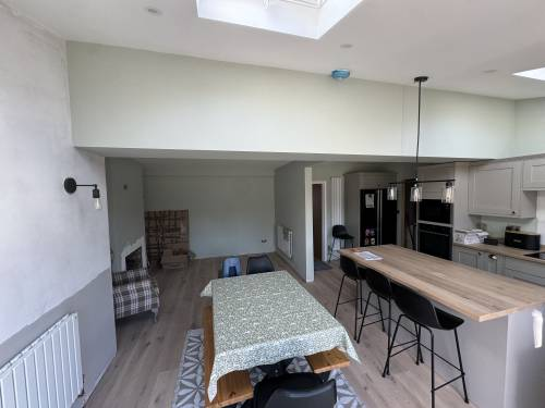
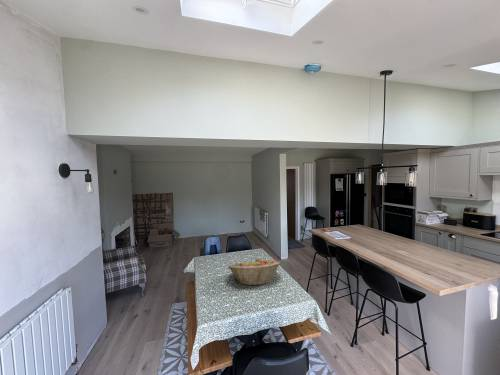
+ fruit basket [227,258,281,286]
